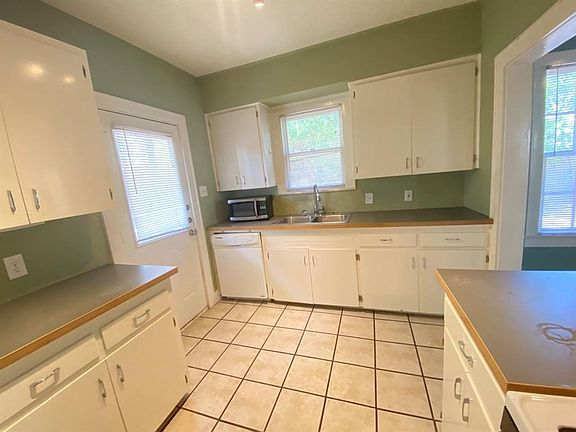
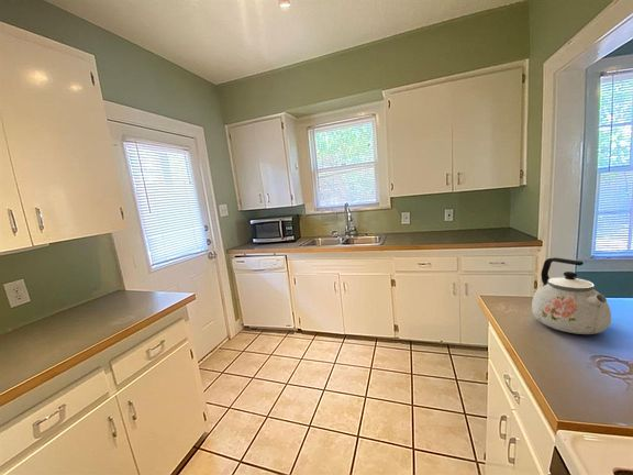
+ kettle [531,256,612,335]
